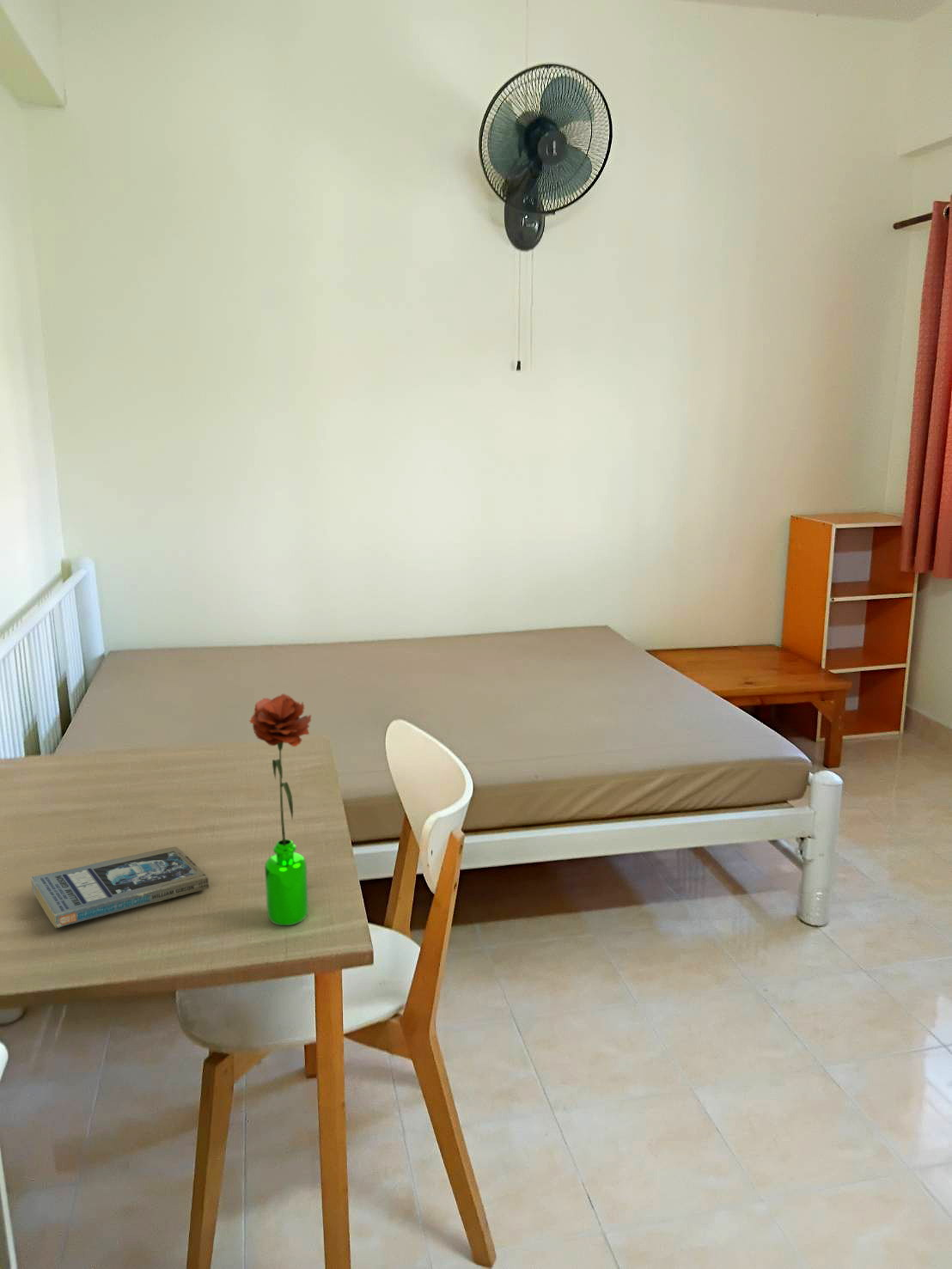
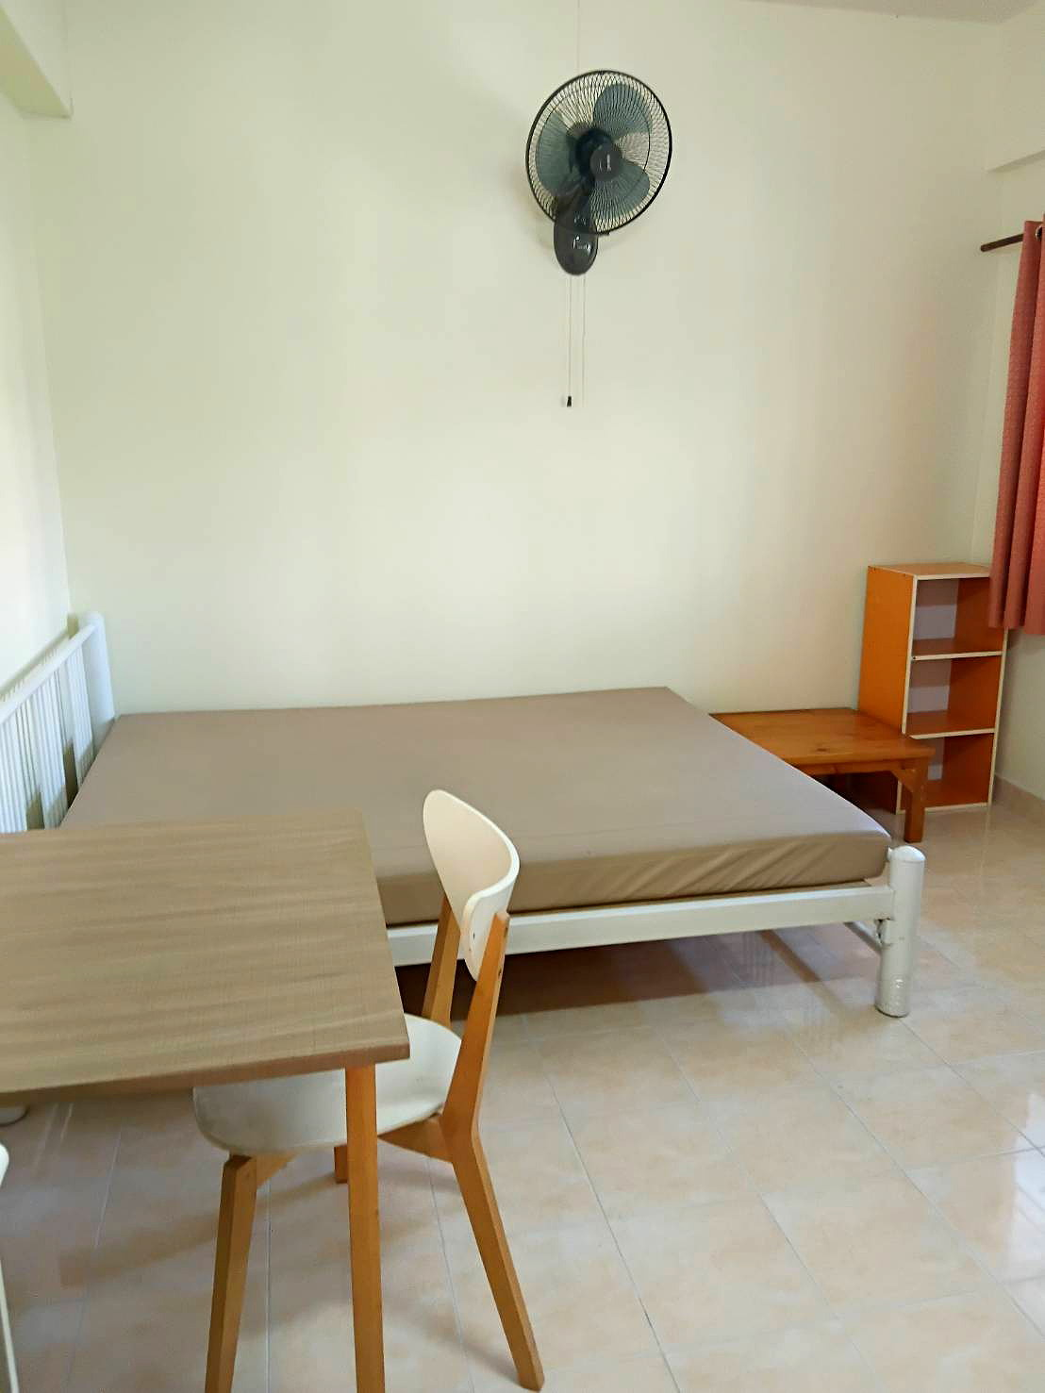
- flower [248,692,312,926]
- book [30,846,210,929]
